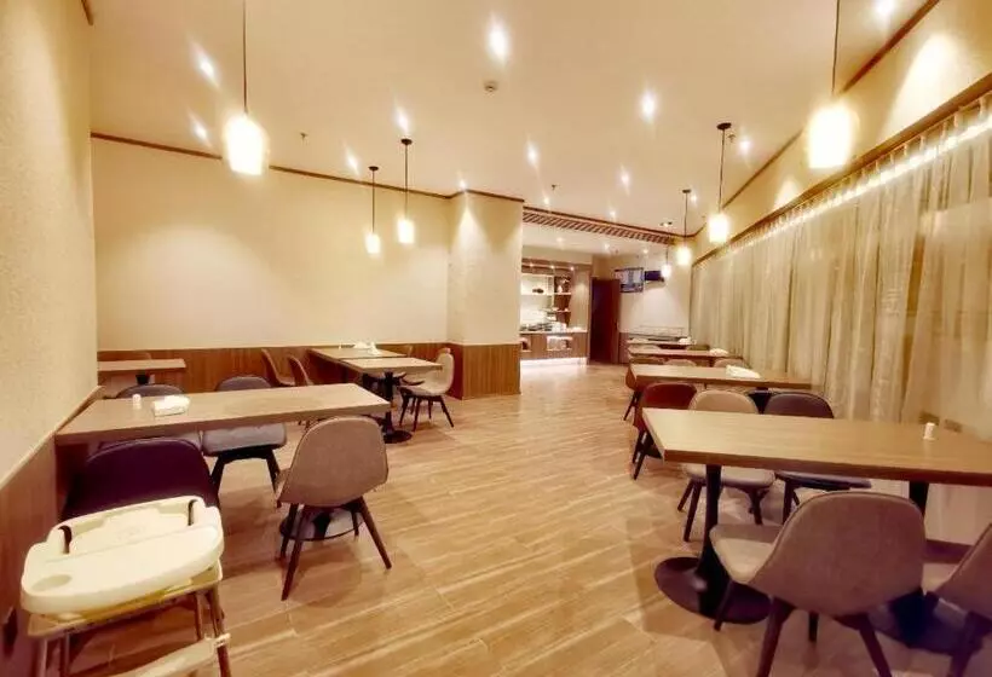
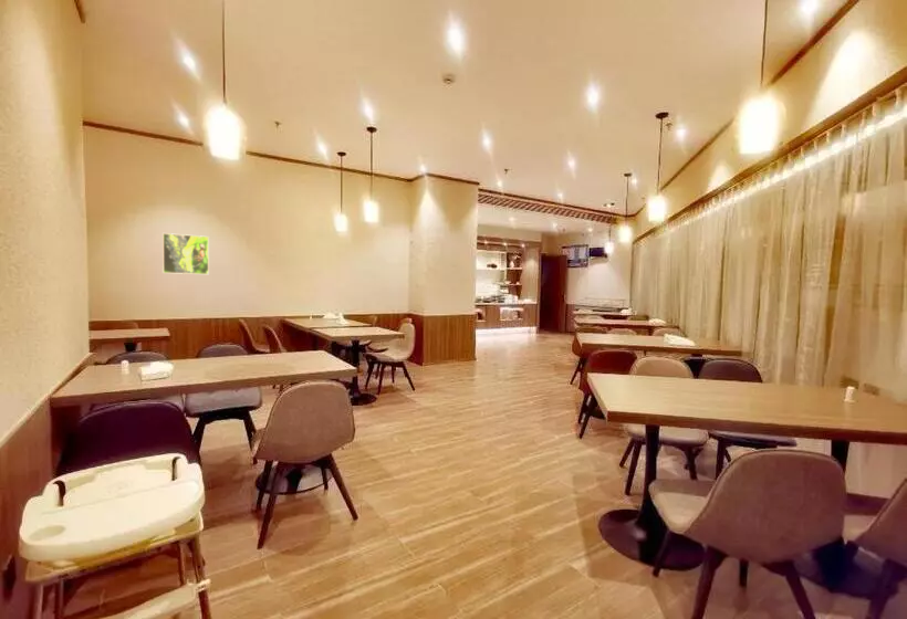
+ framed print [161,232,210,275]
